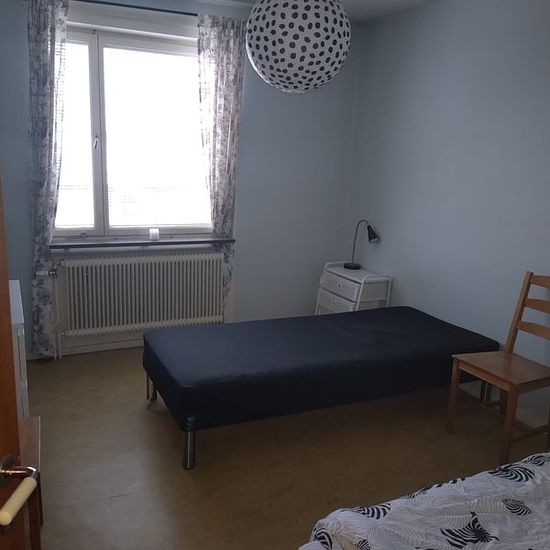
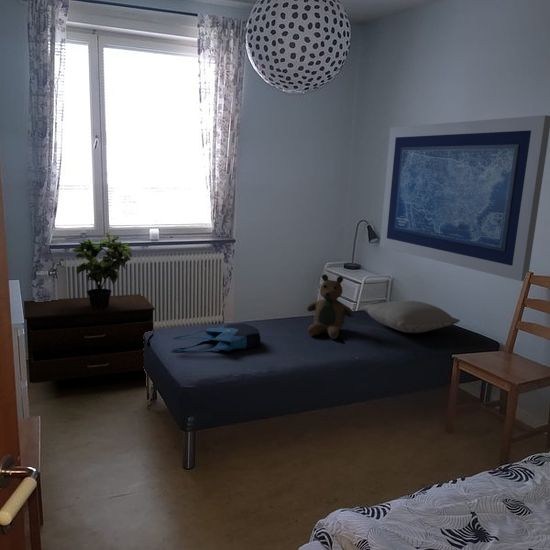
+ drawer [23,293,156,384]
+ teddy bear [306,273,355,340]
+ tote bag [170,323,262,353]
+ wall art [379,114,550,282]
+ potted plant [71,231,133,308]
+ pillow [359,300,461,334]
